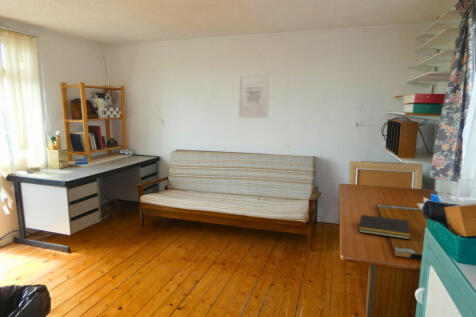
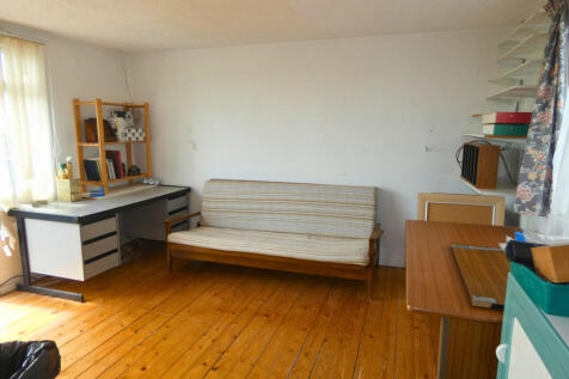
- wall art [237,72,270,119]
- notepad [358,214,411,240]
